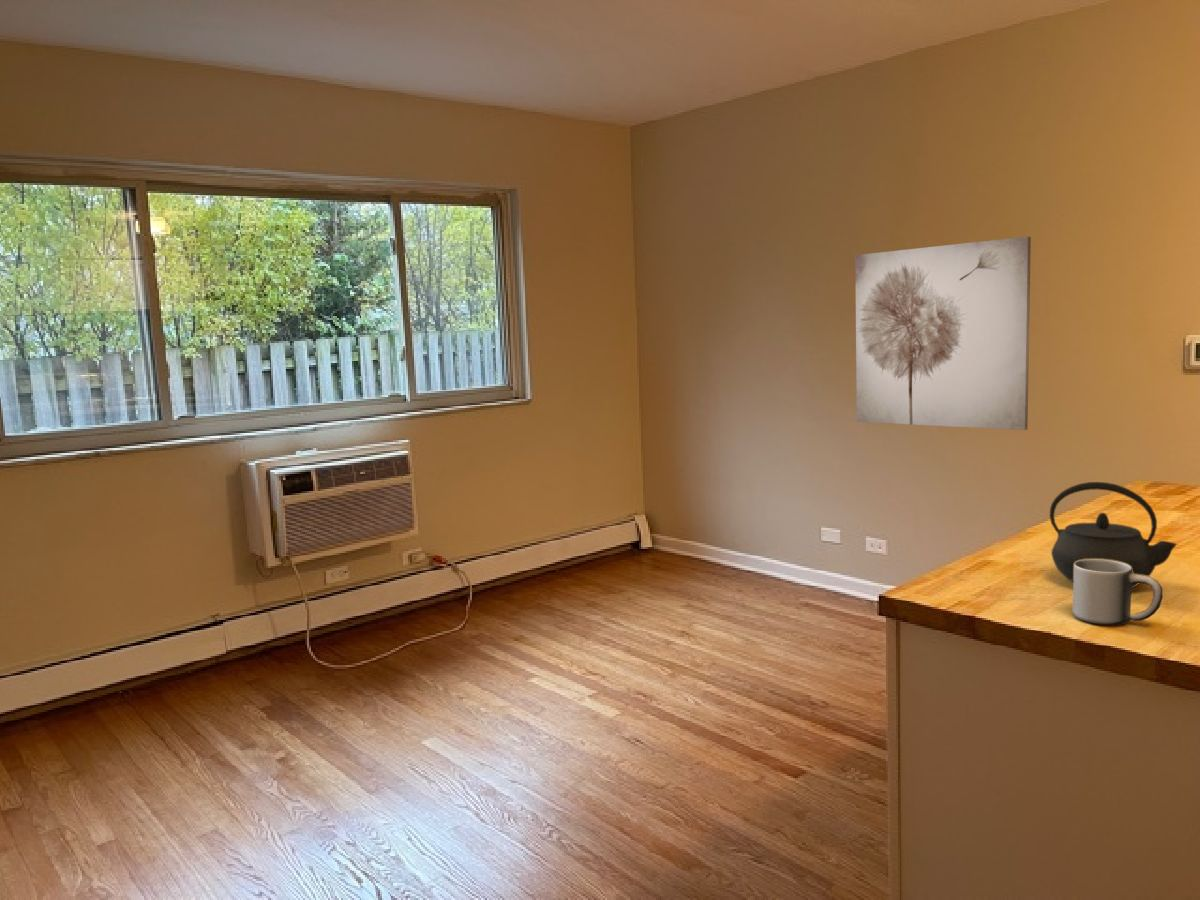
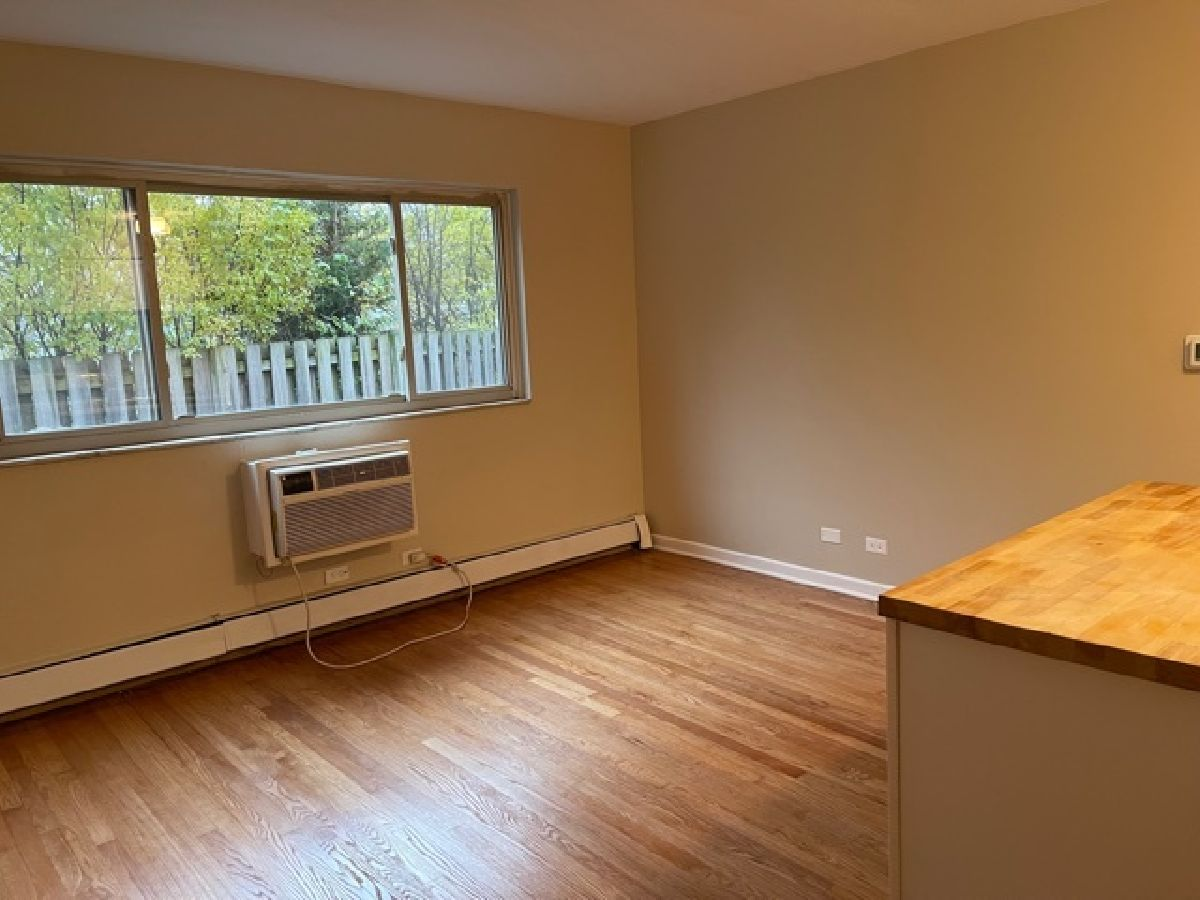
- wall art [854,236,1032,431]
- kettle [1049,481,1178,588]
- mug [1072,559,1164,626]
